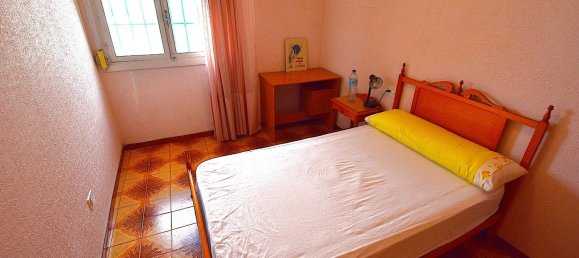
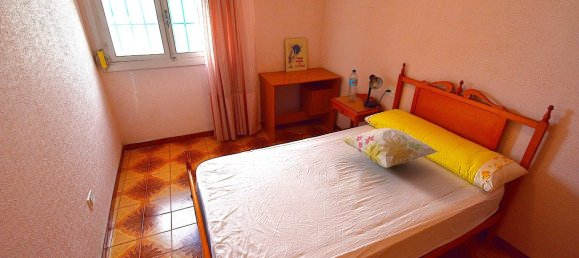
+ decorative pillow [340,127,440,169]
